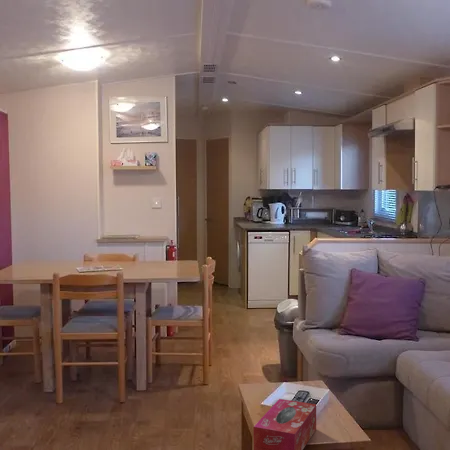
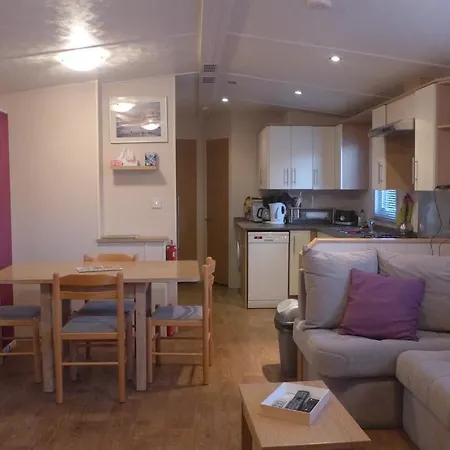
- tissue box [253,398,317,450]
